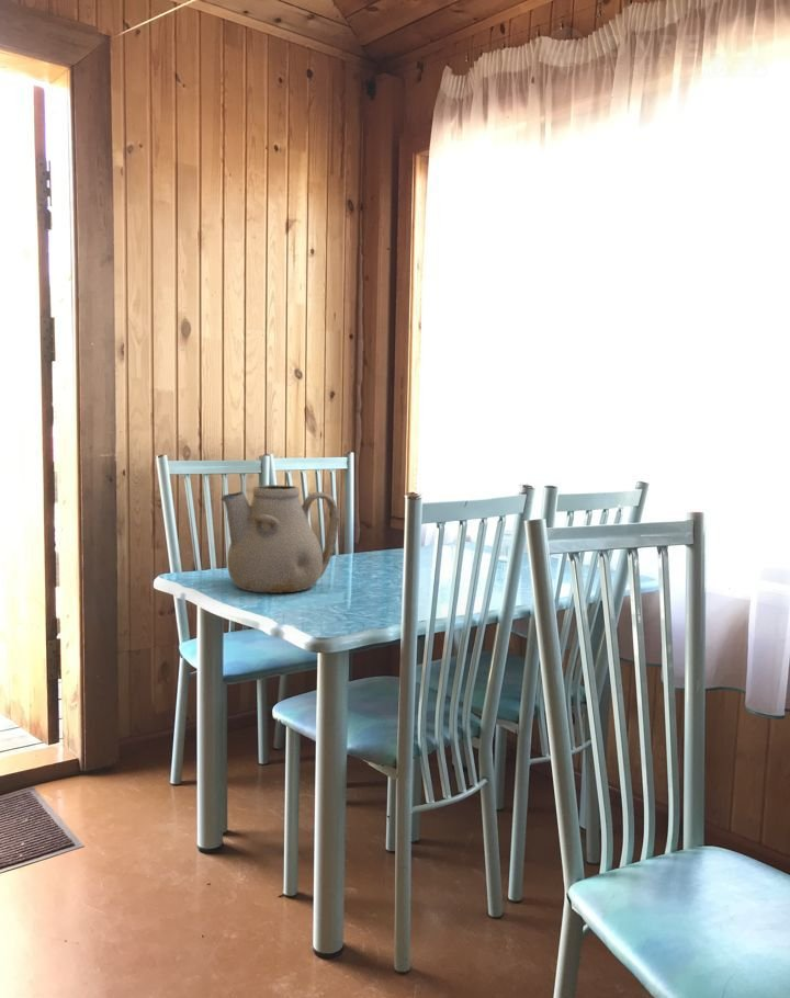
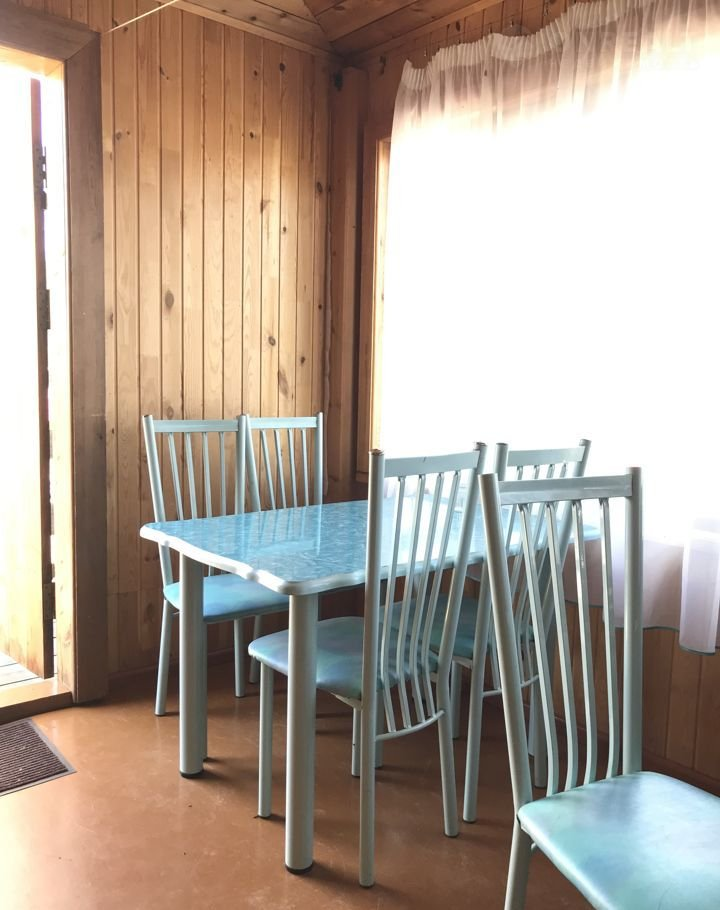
- teapot [219,484,340,594]
